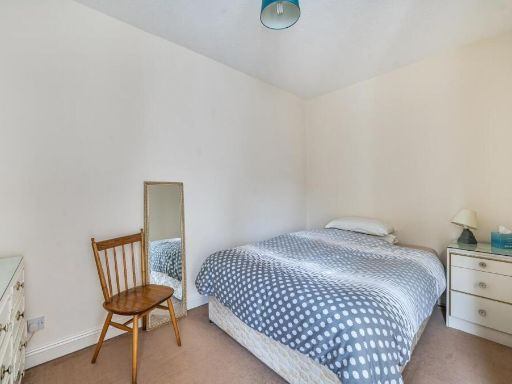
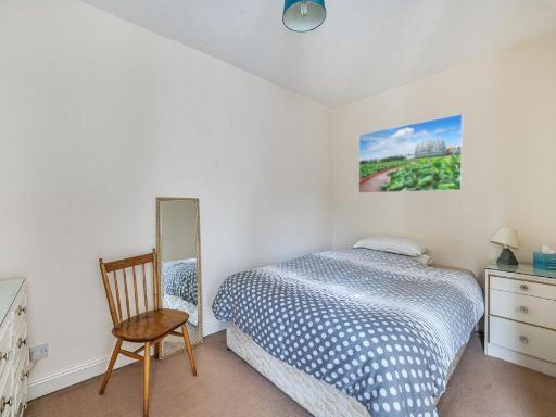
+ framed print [357,113,464,194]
